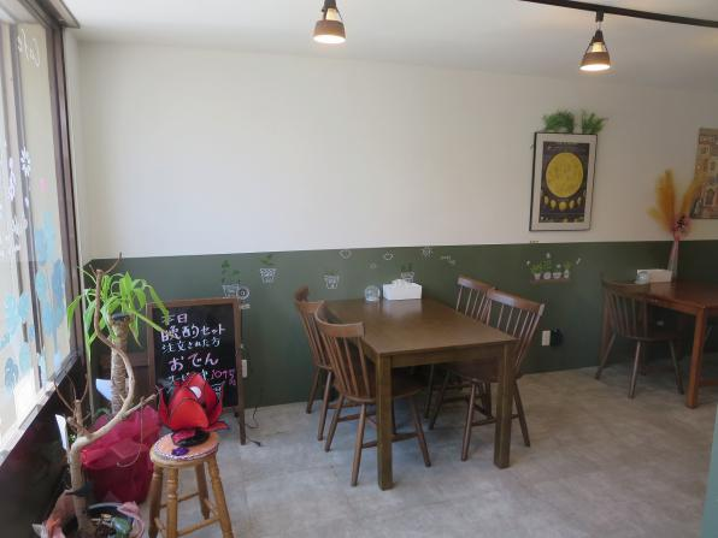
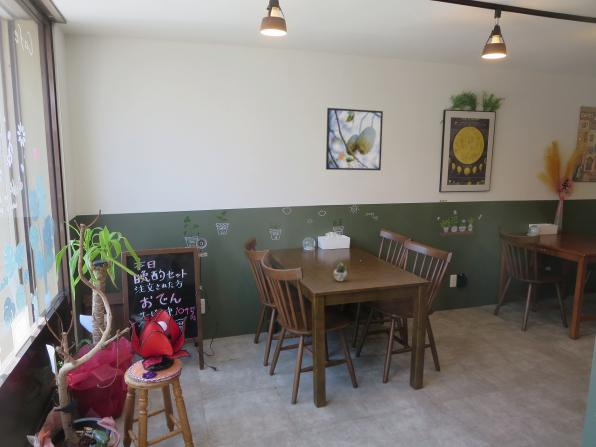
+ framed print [325,107,384,171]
+ succulent plant [332,259,362,282]
